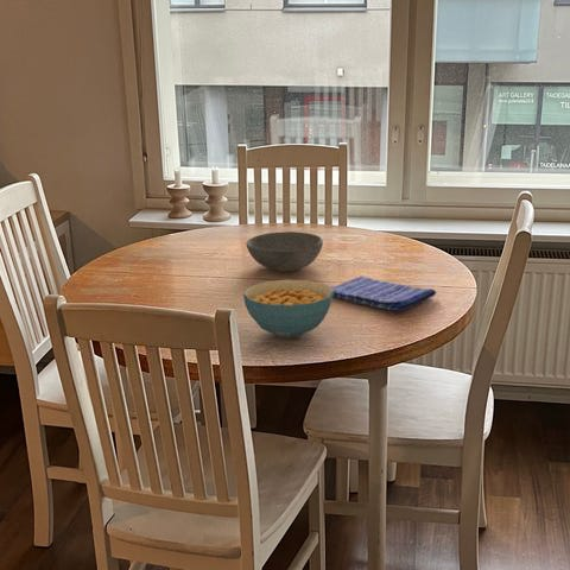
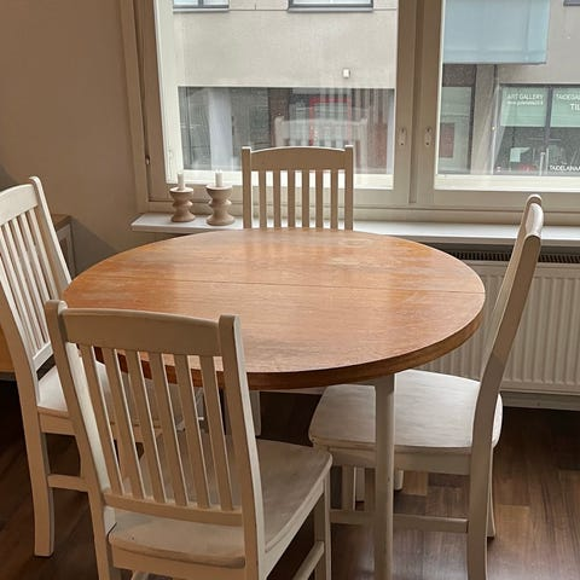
- cereal bowl [242,279,334,340]
- bowl [246,230,324,272]
- dish towel [329,276,437,314]
